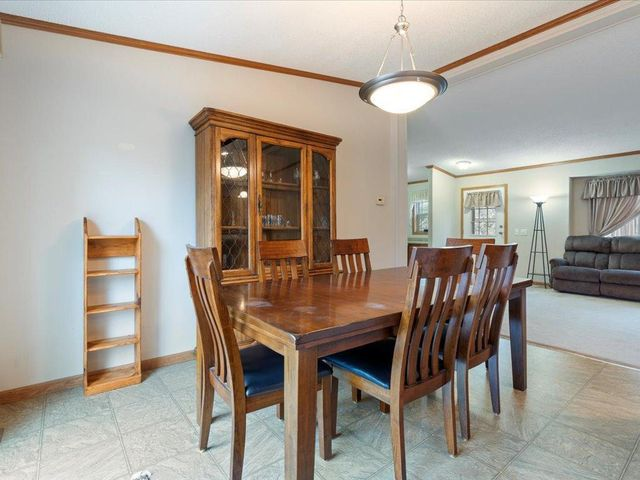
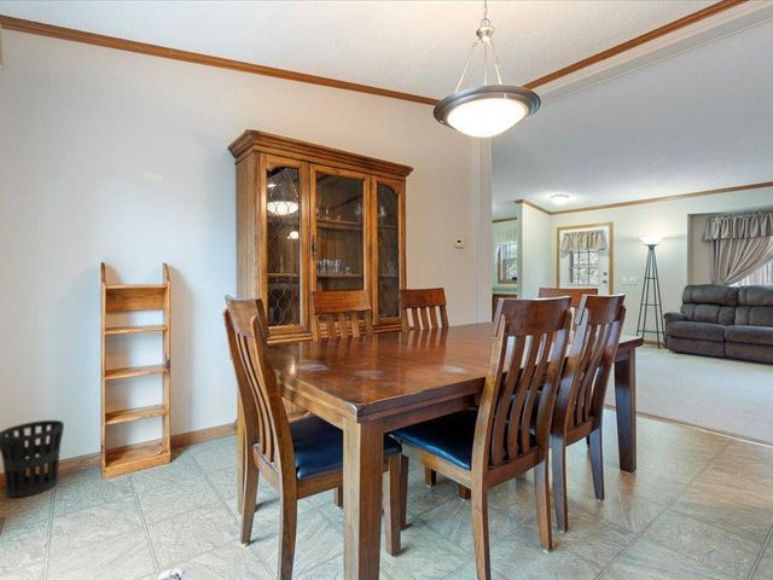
+ wastebasket [0,419,65,499]
